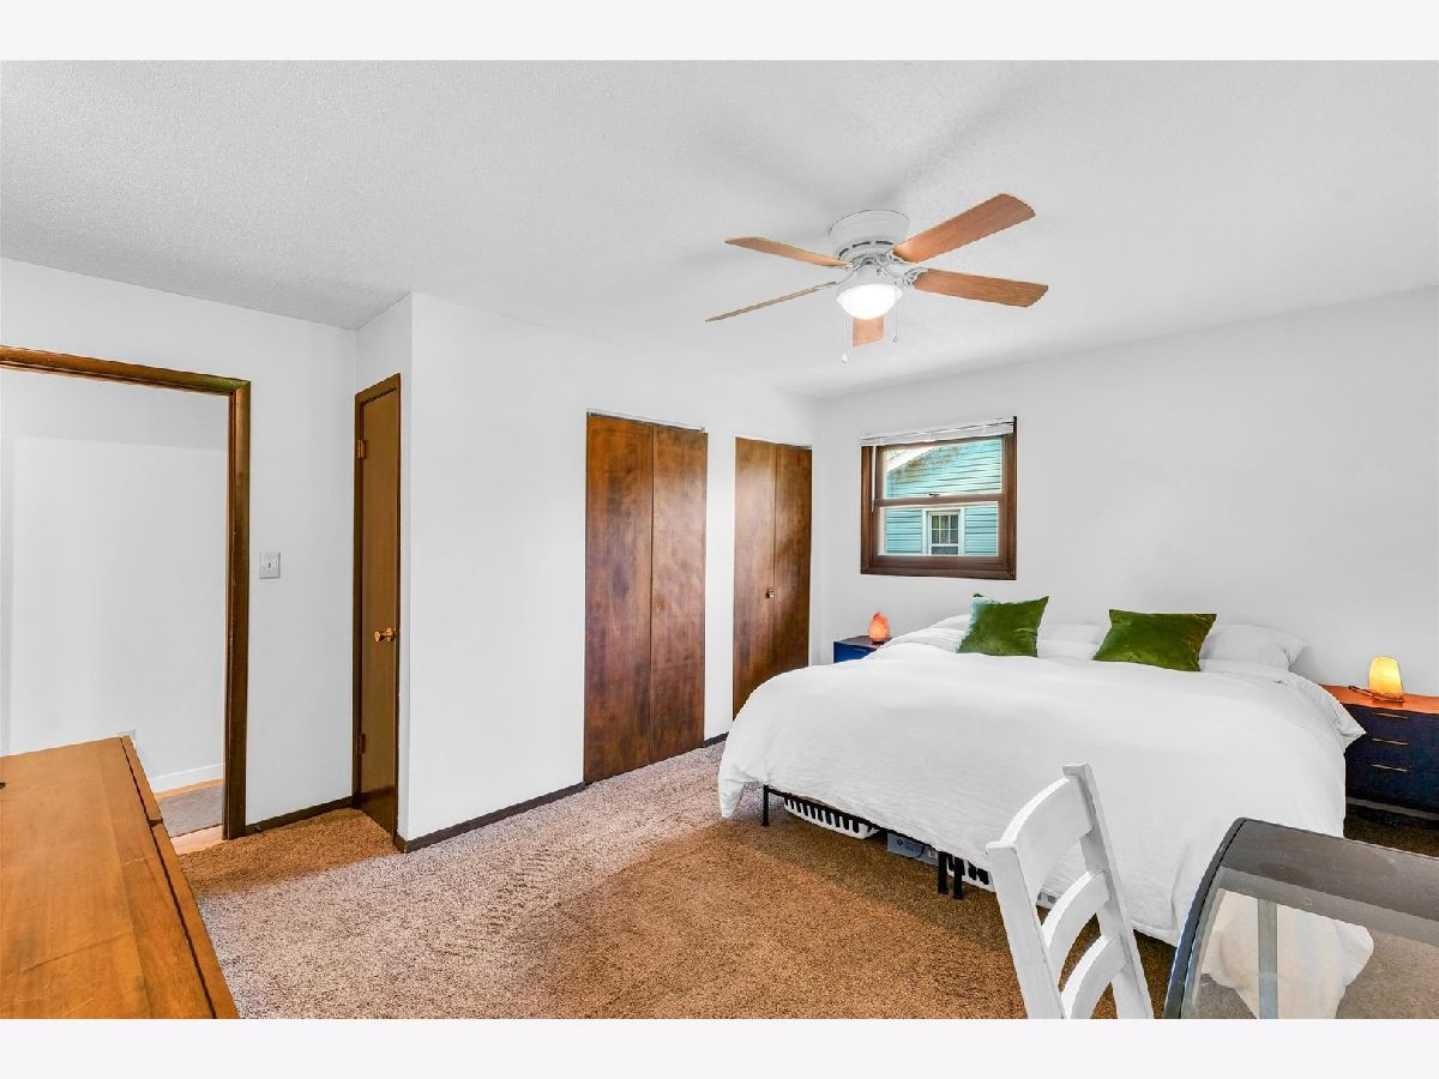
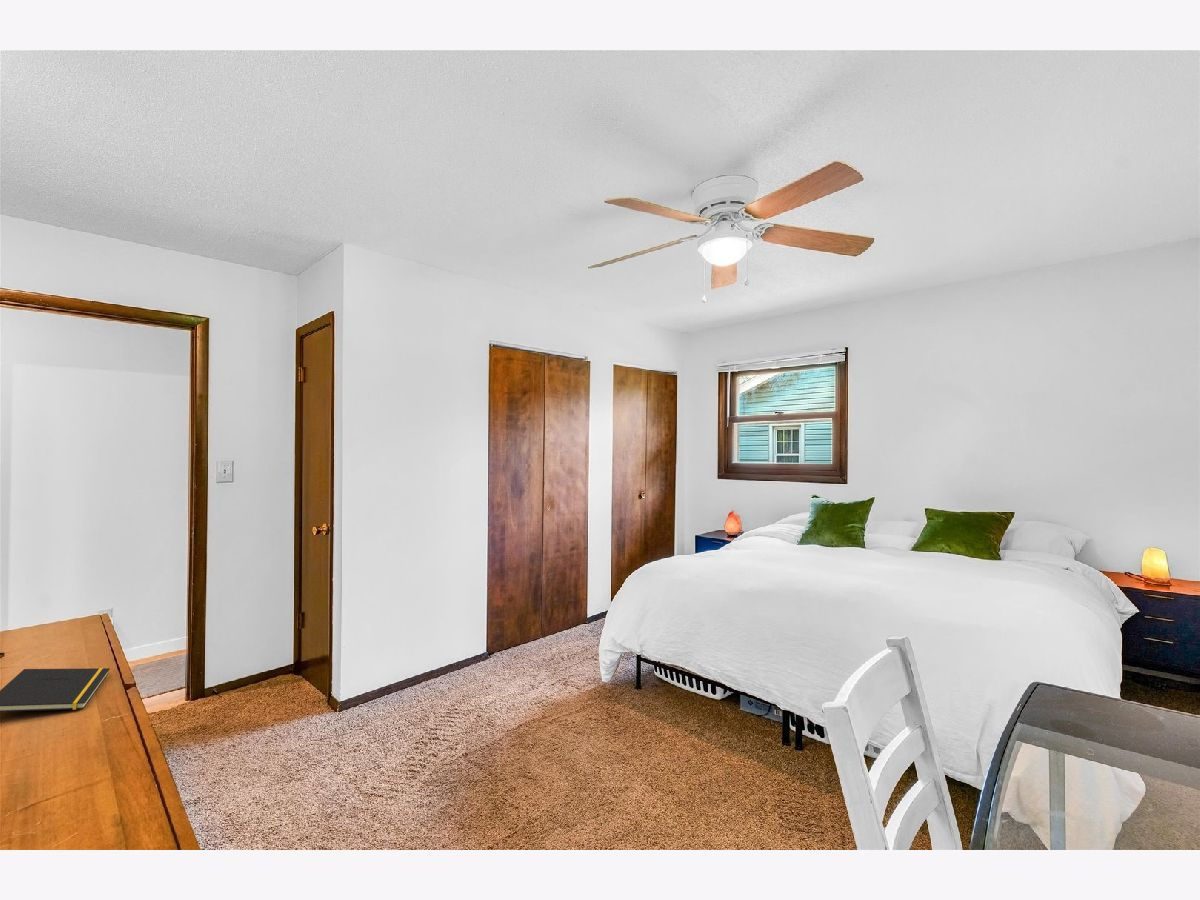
+ notepad [0,667,111,713]
